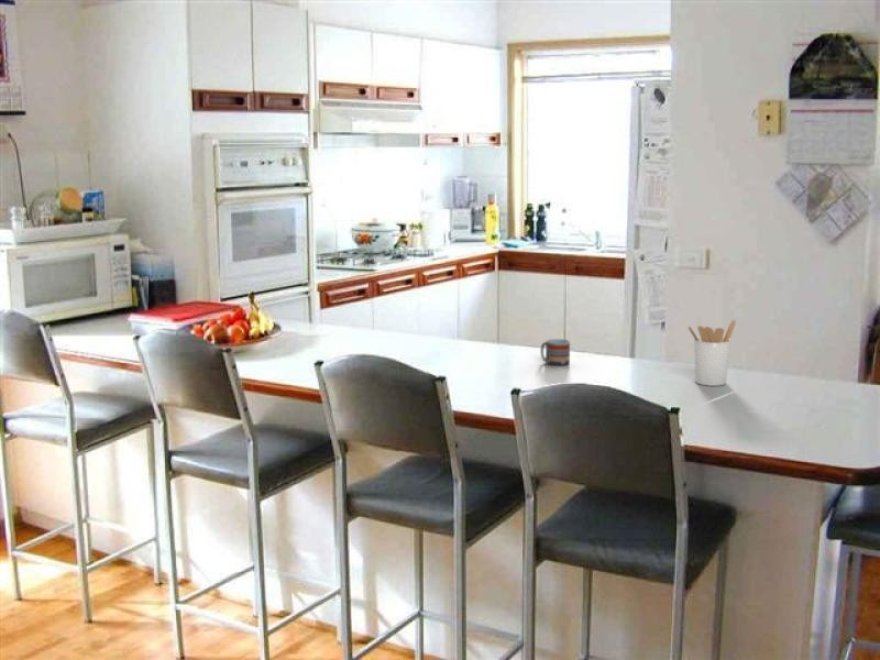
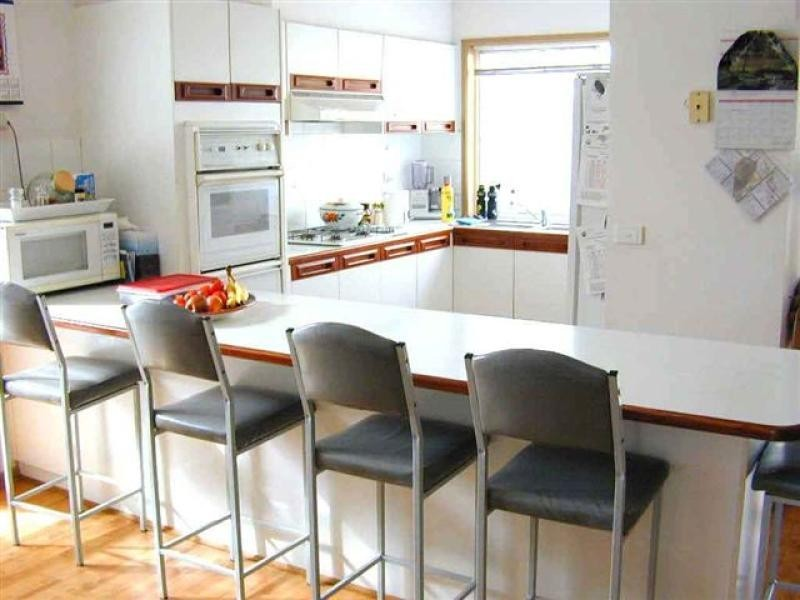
- cup [539,338,571,370]
- utensil holder [686,319,737,387]
